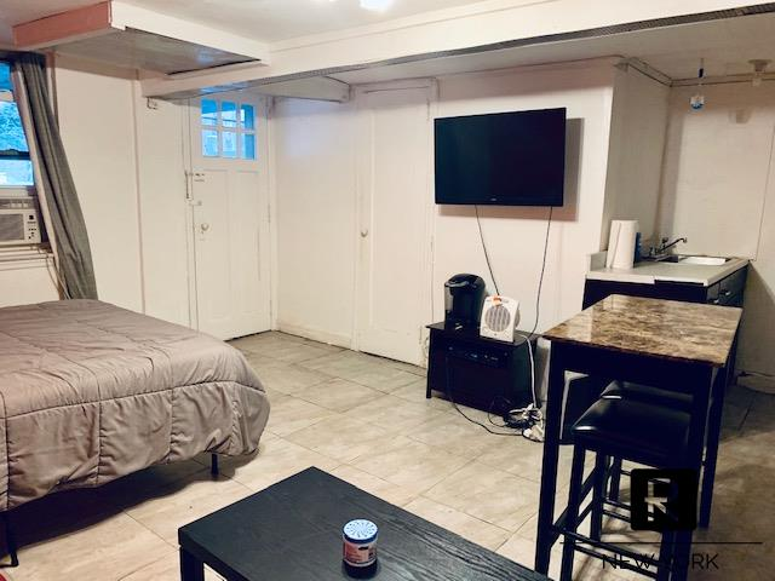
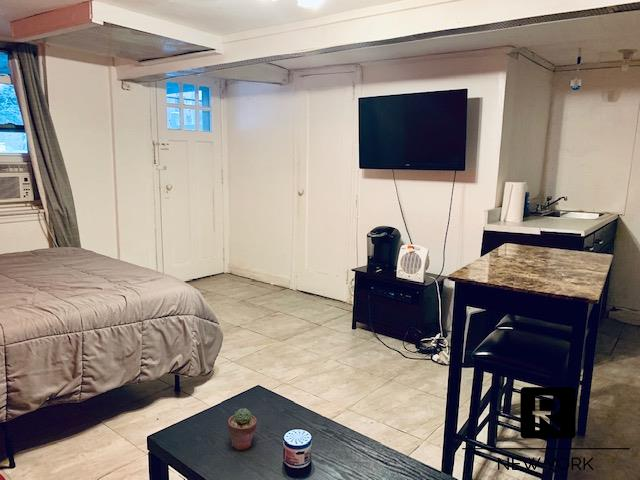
+ potted succulent [227,407,258,451]
